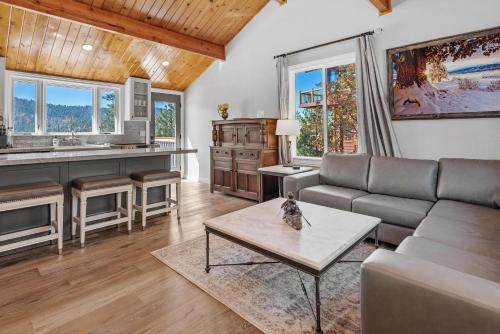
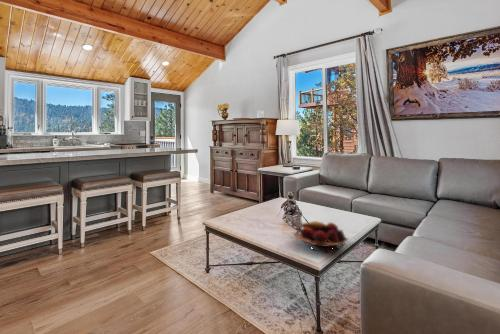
+ fruit basket [292,220,349,253]
